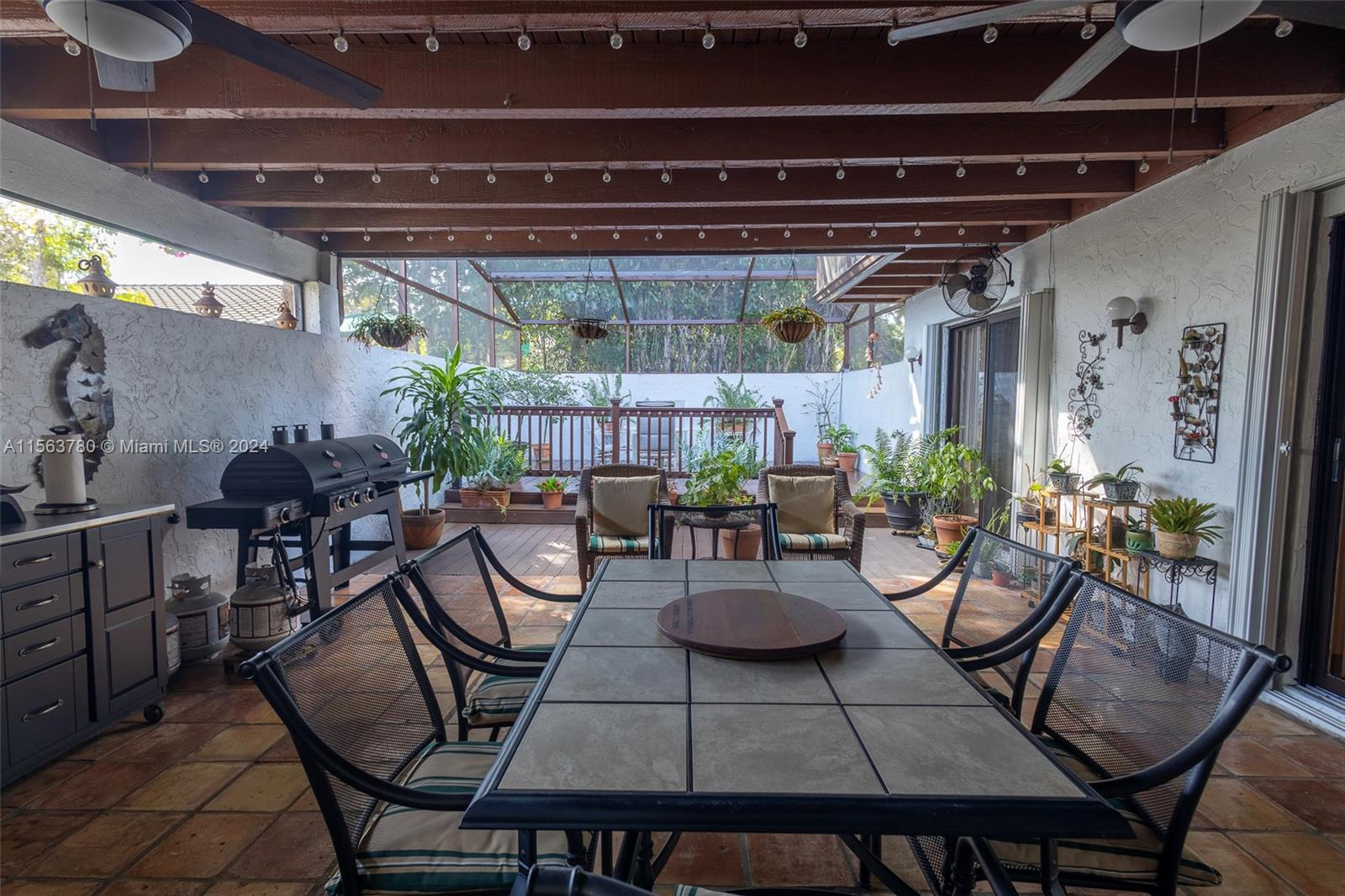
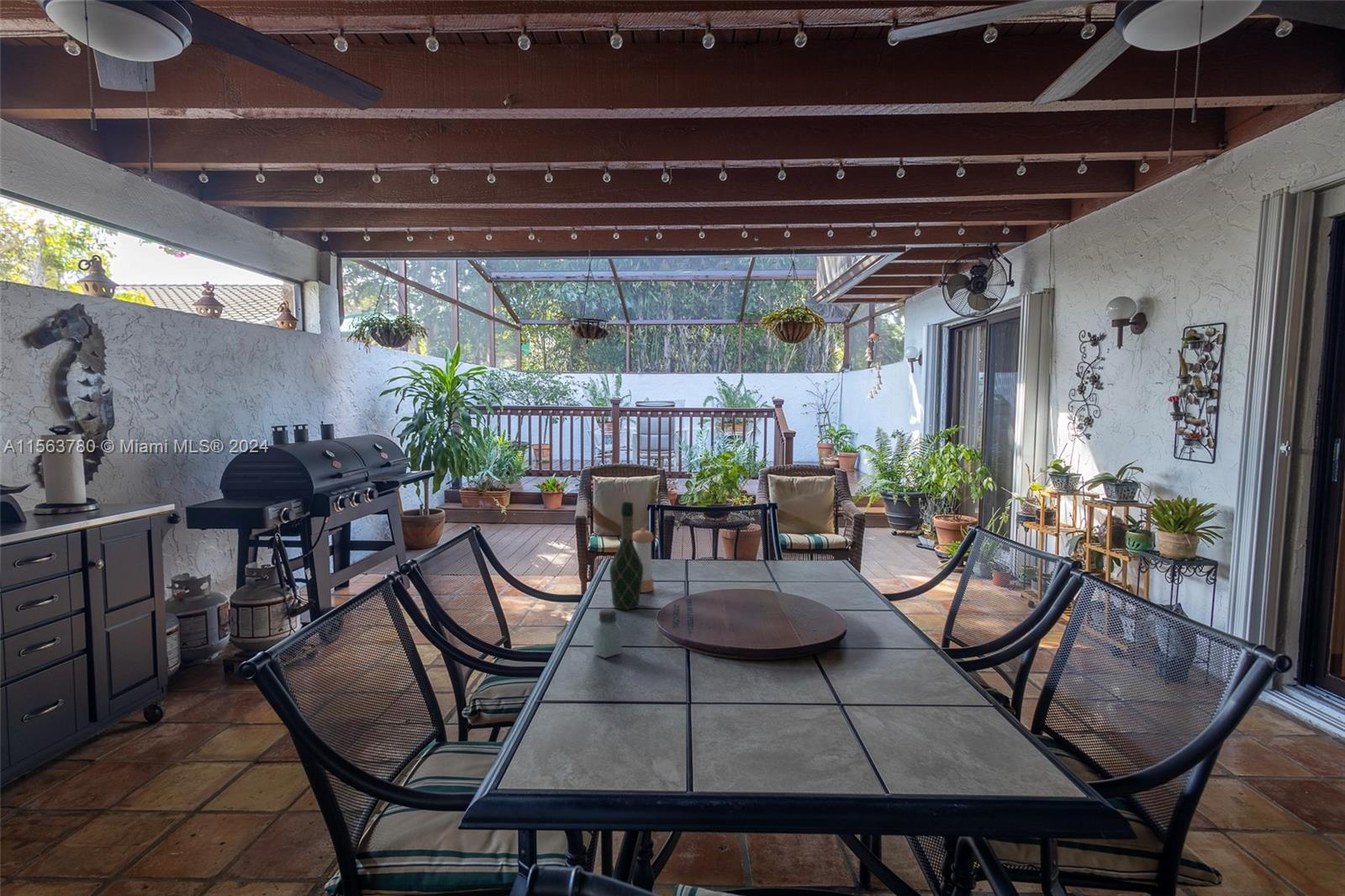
+ wine bottle [609,501,643,610]
+ saltshaker [593,608,623,659]
+ pepper shaker [633,528,655,593]
